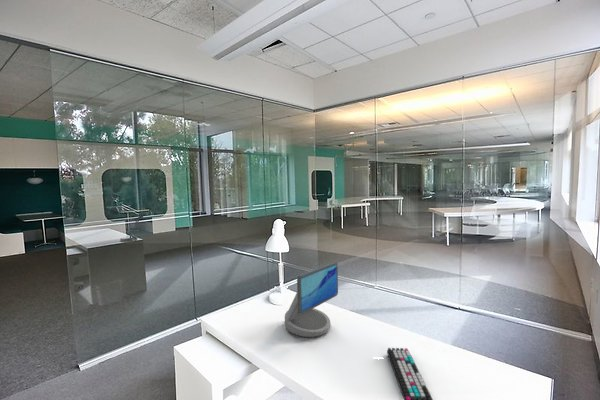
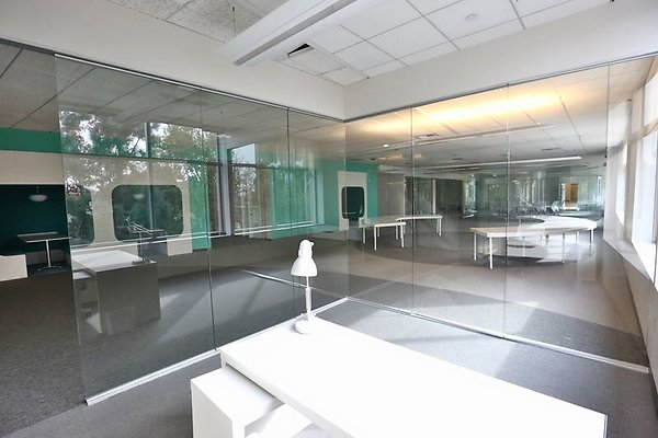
- keyboard [385,347,434,400]
- computer monitor [284,261,339,338]
